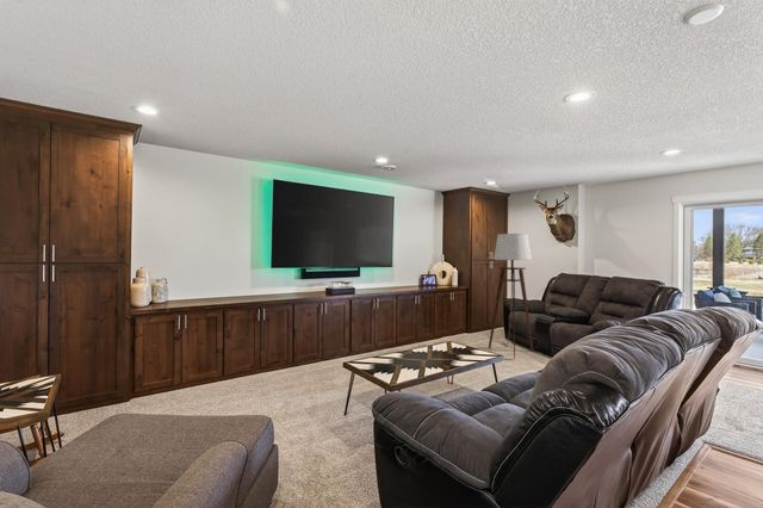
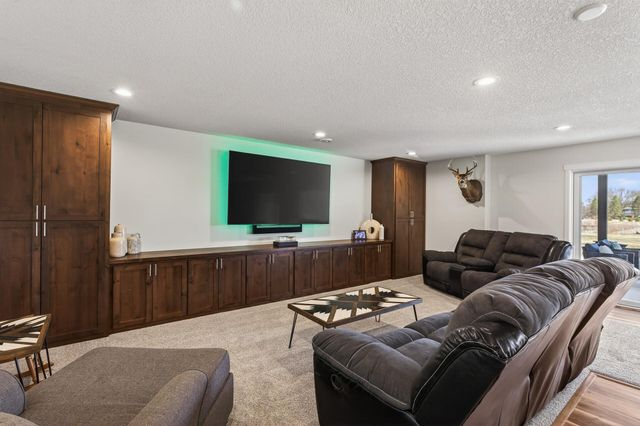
- floor lamp [488,233,534,360]
